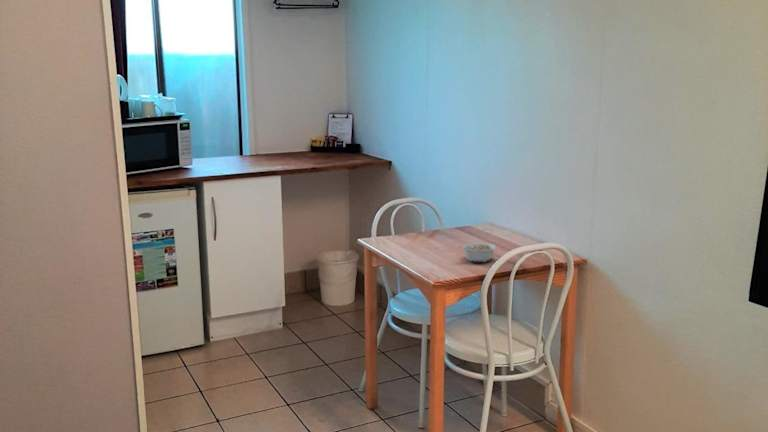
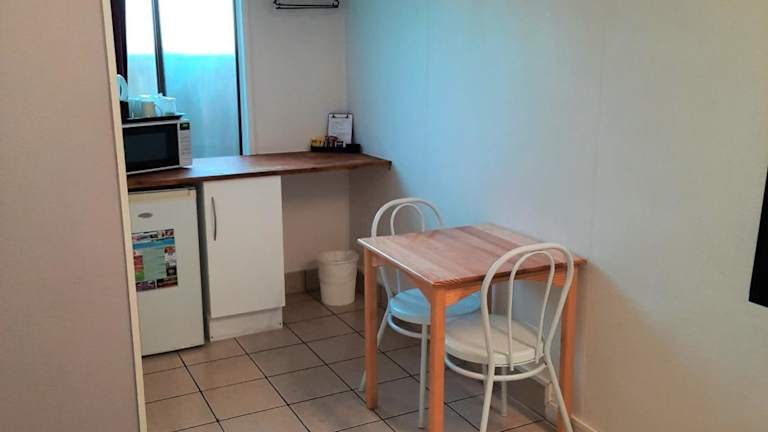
- legume [457,241,498,263]
